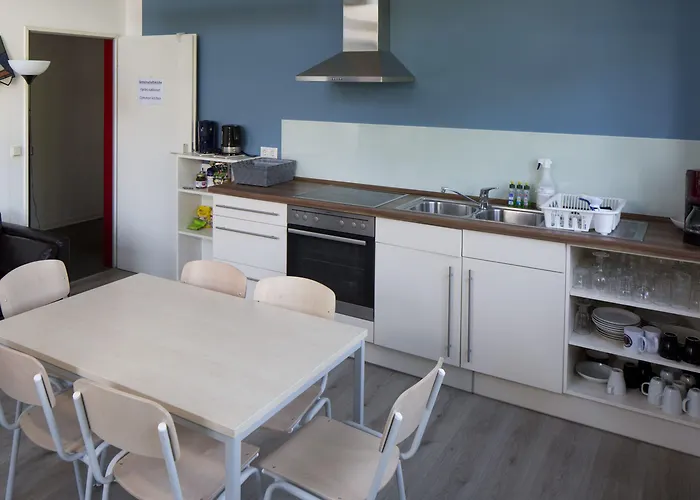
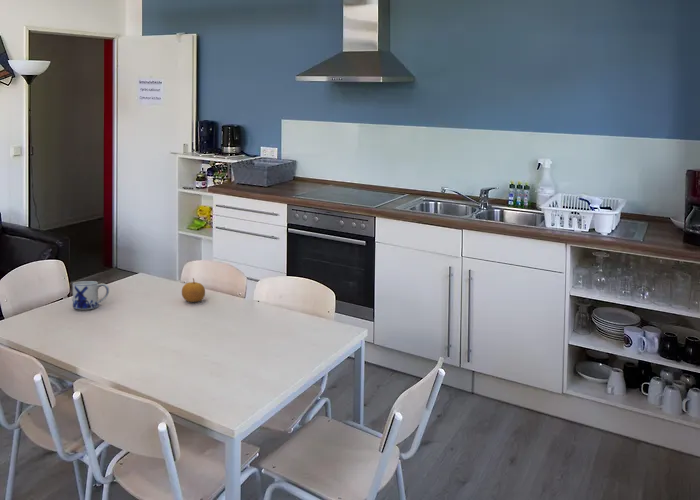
+ mug [72,280,110,310]
+ fruit [181,277,206,303]
